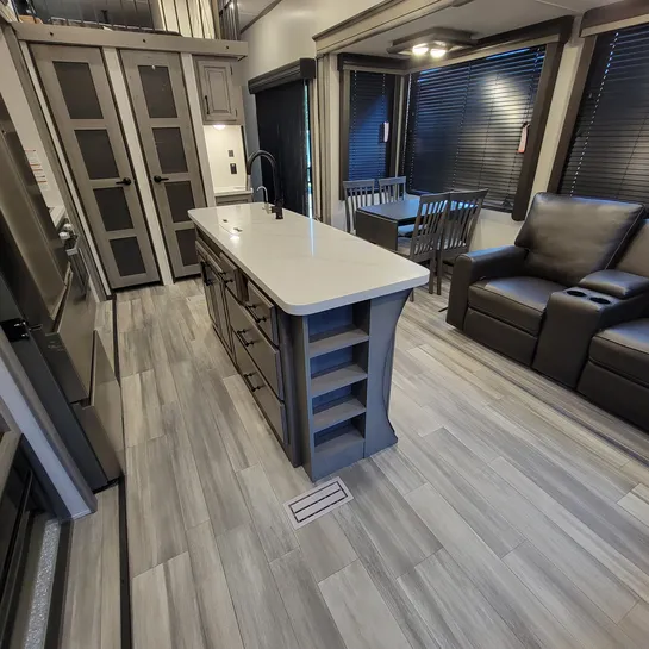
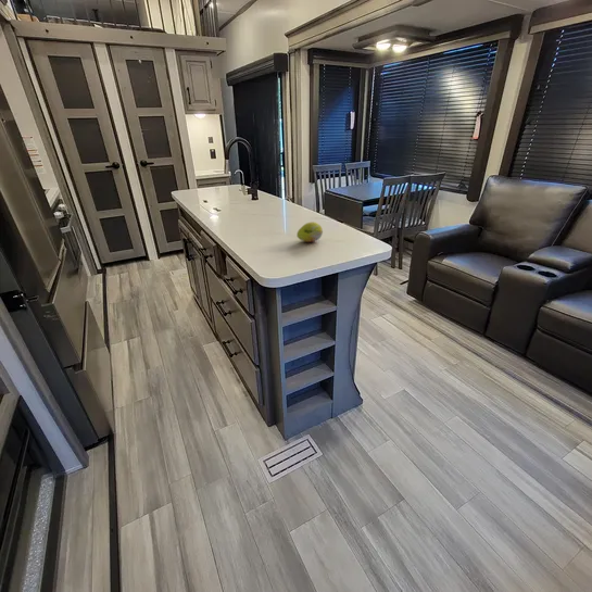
+ fruit [295,221,324,243]
